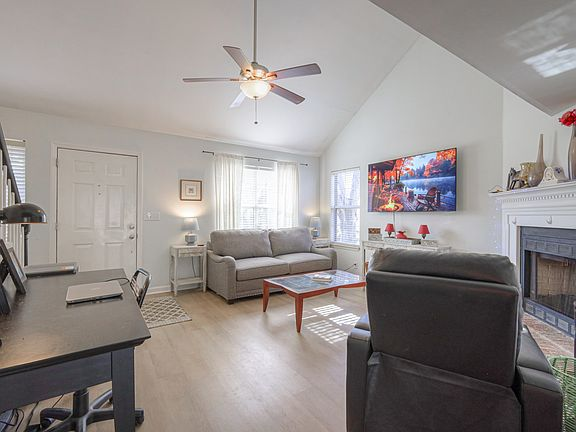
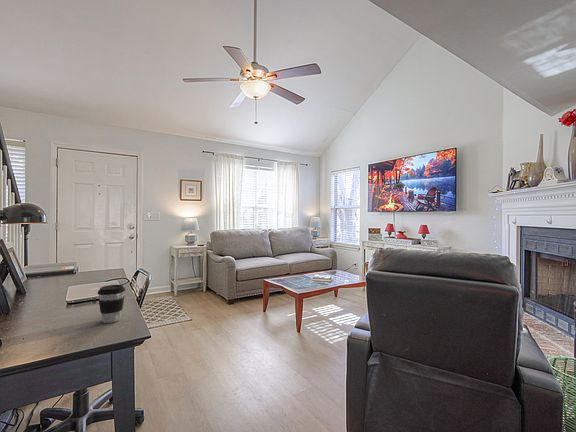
+ coffee cup [97,284,126,324]
